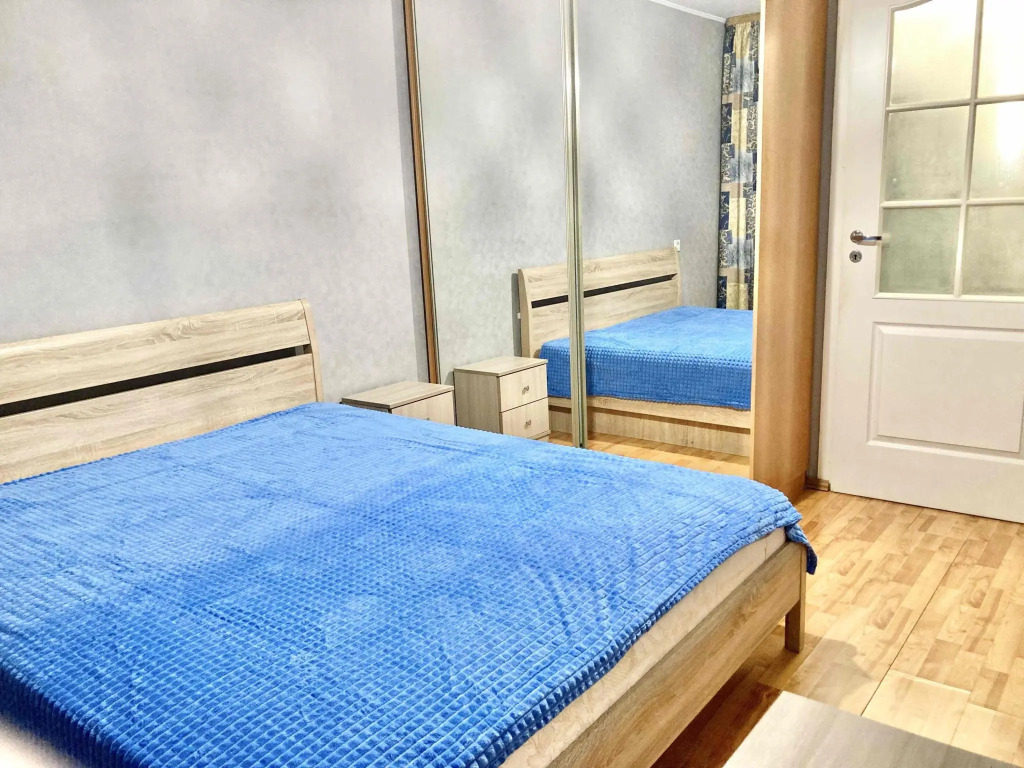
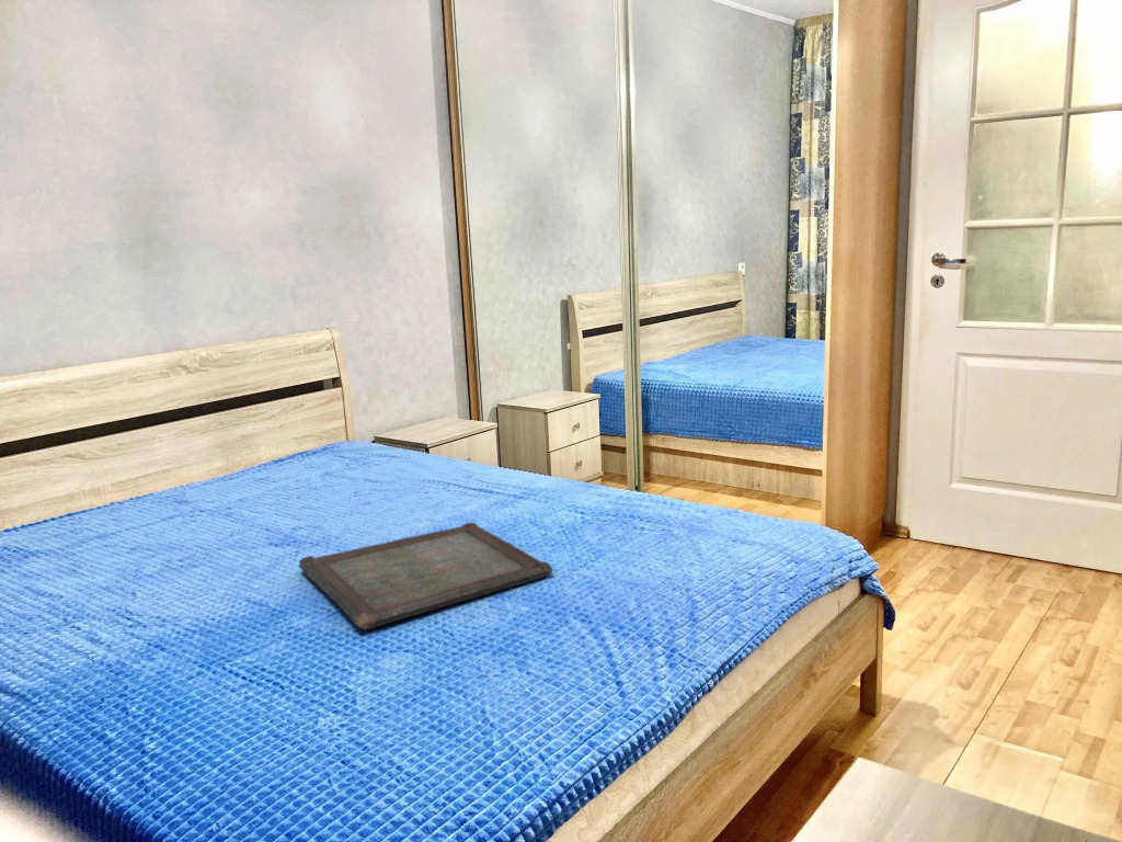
+ serving tray [298,522,553,632]
